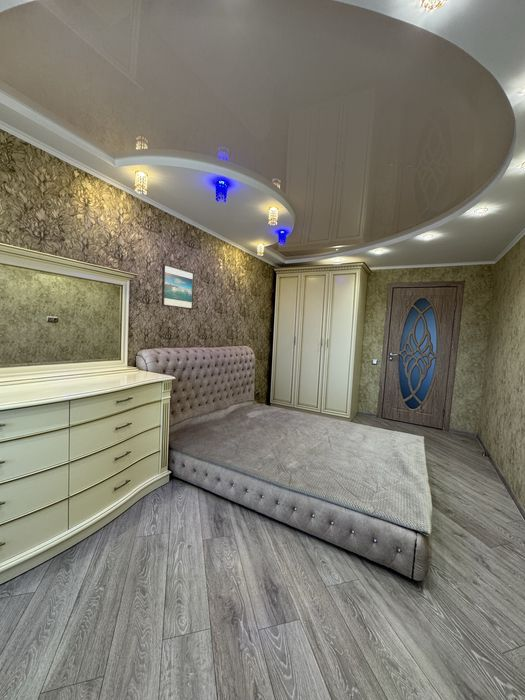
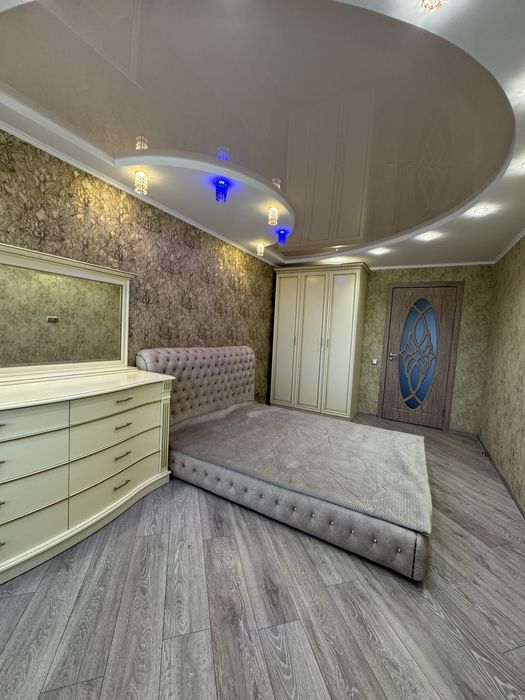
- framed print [161,263,195,311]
